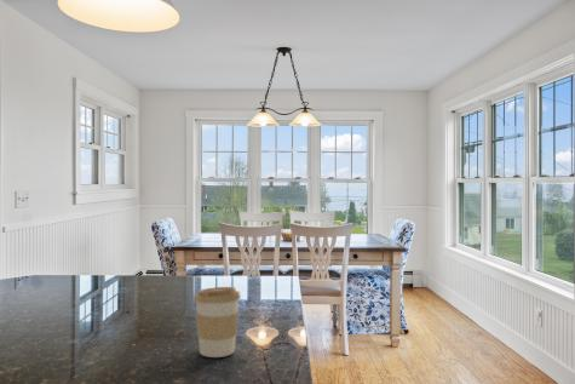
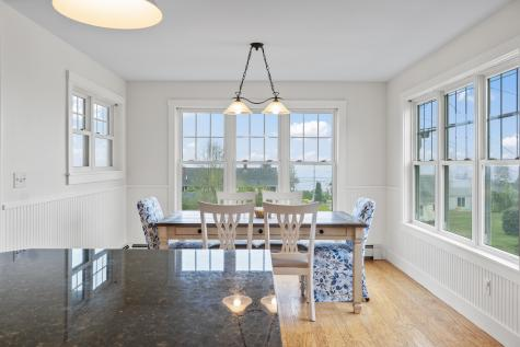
- coffee cup [192,286,242,359]
